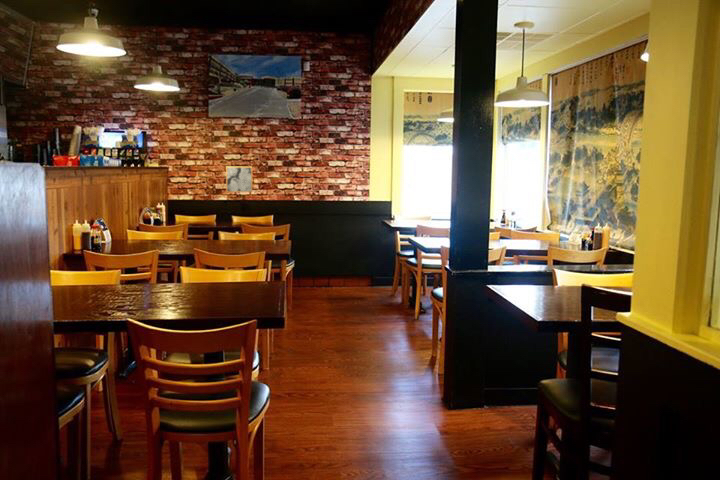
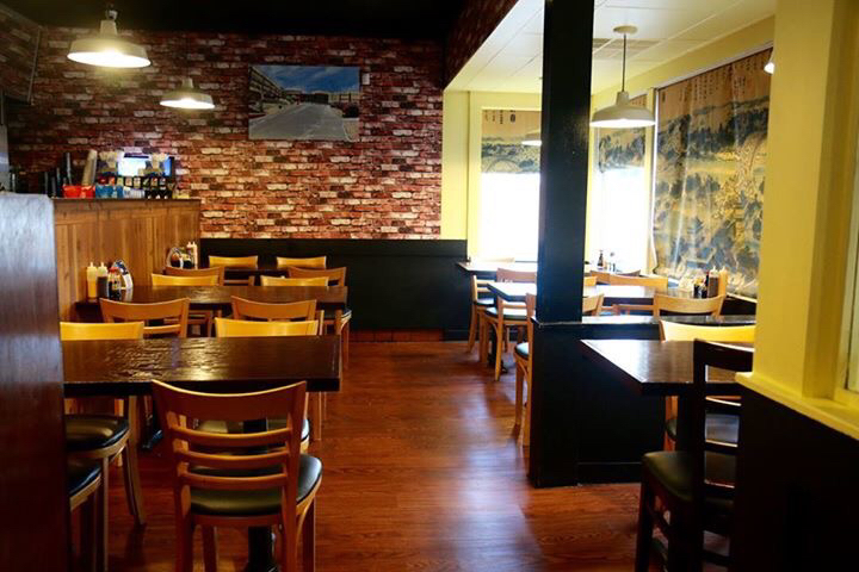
- wall art [225,165,253,193]
